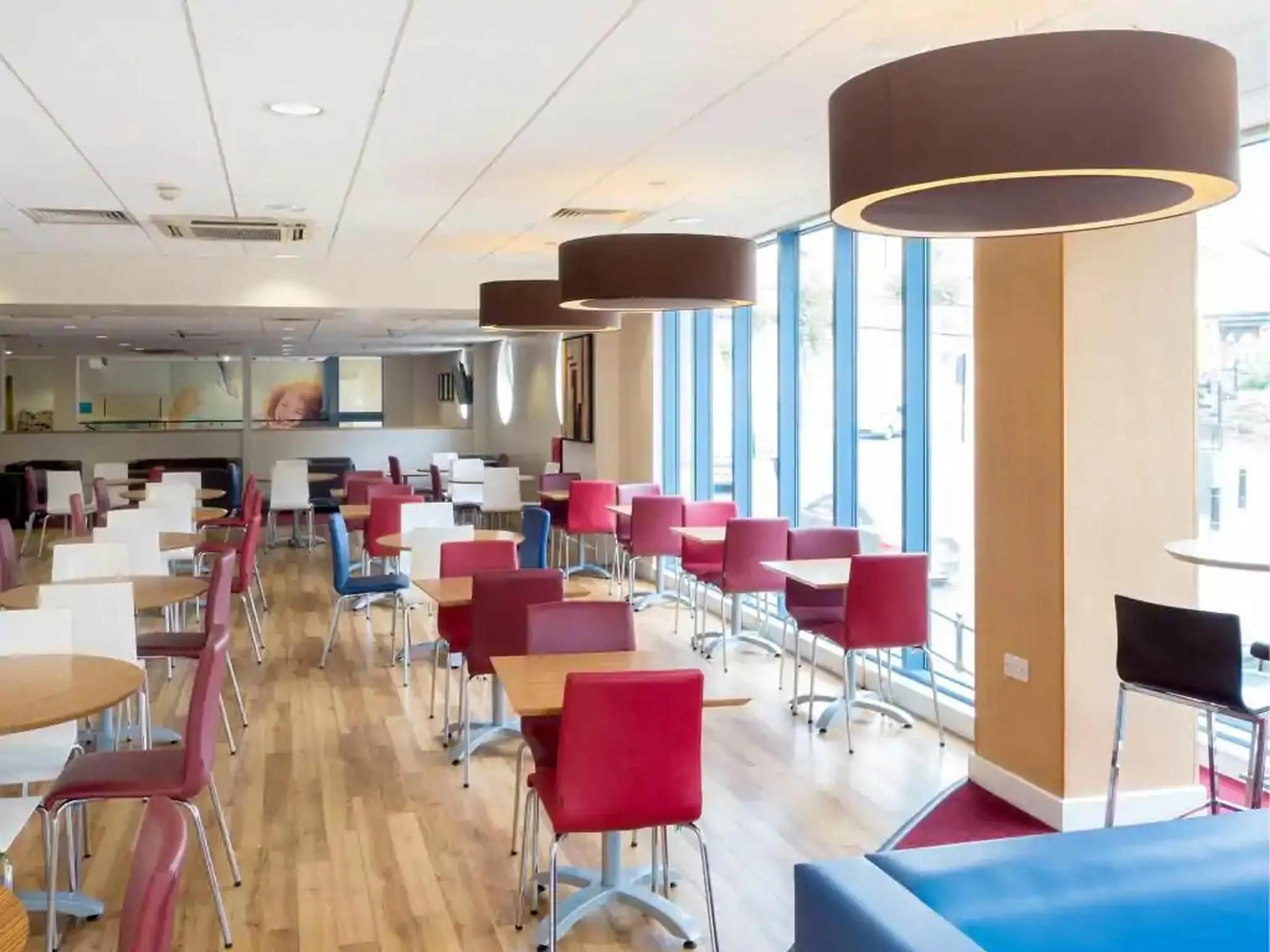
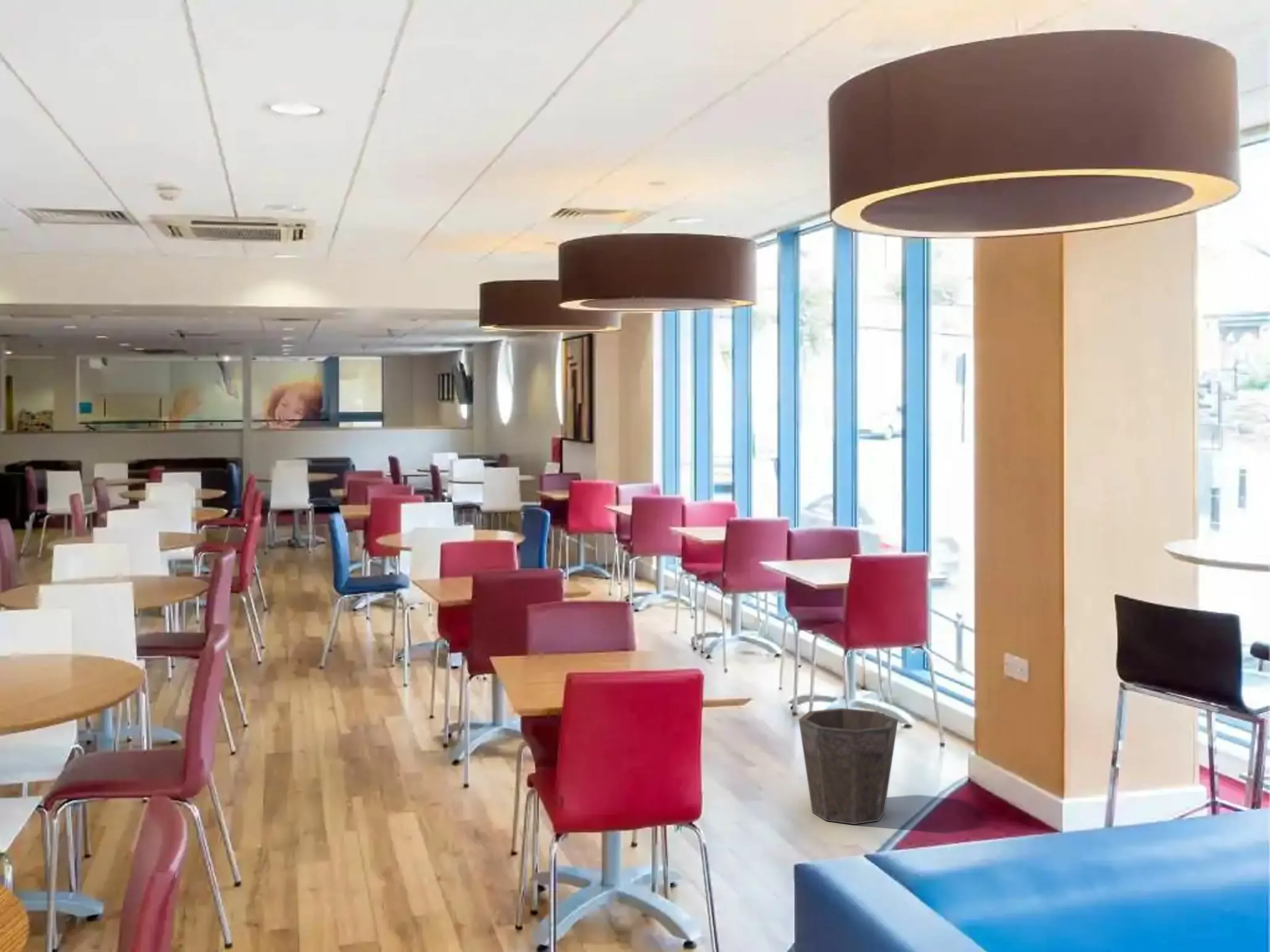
+ waste bin [798,708,899,825]
